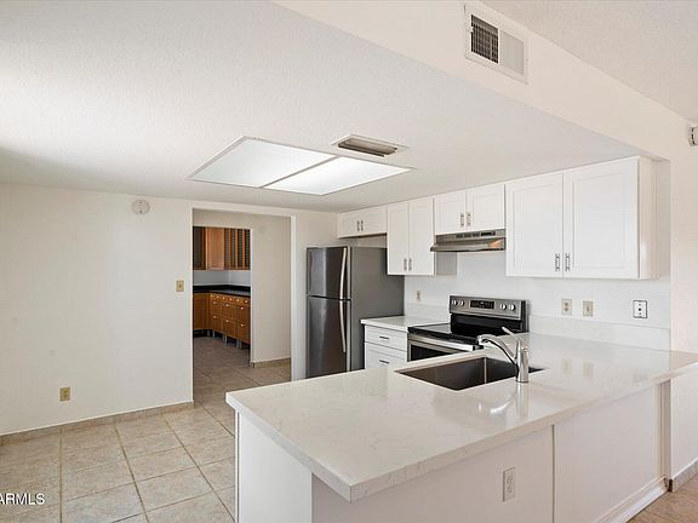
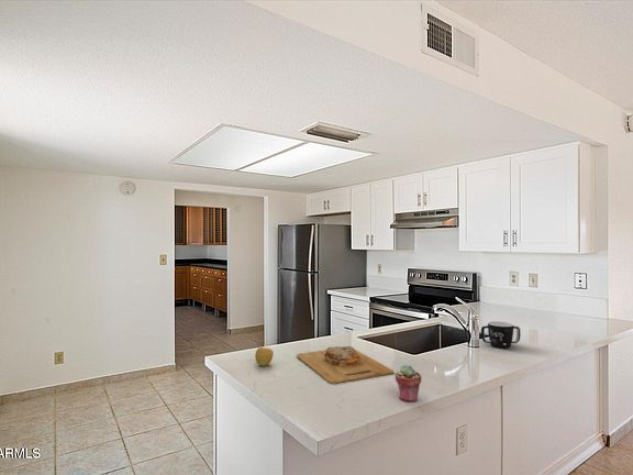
+ apple [254,346,275,367]
+ potted succulent [395,364,422,402]
+ mug [480,320,521,350]
+ cutting board [296,345,395,385]
